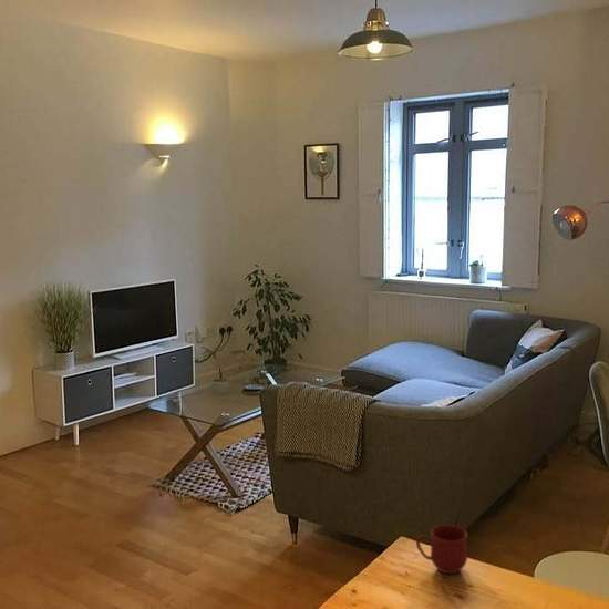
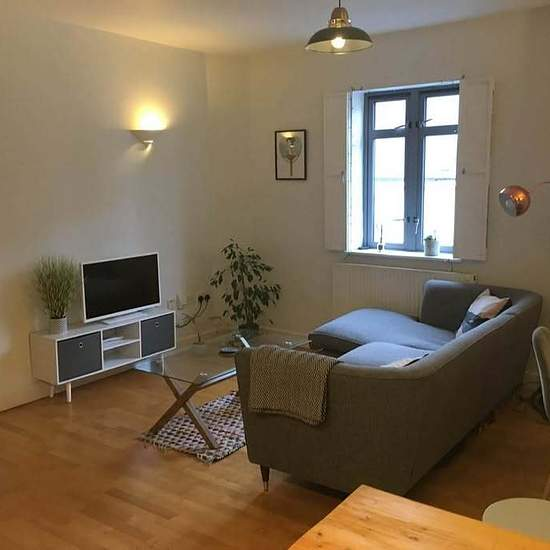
- mug [415,524,468,575]
